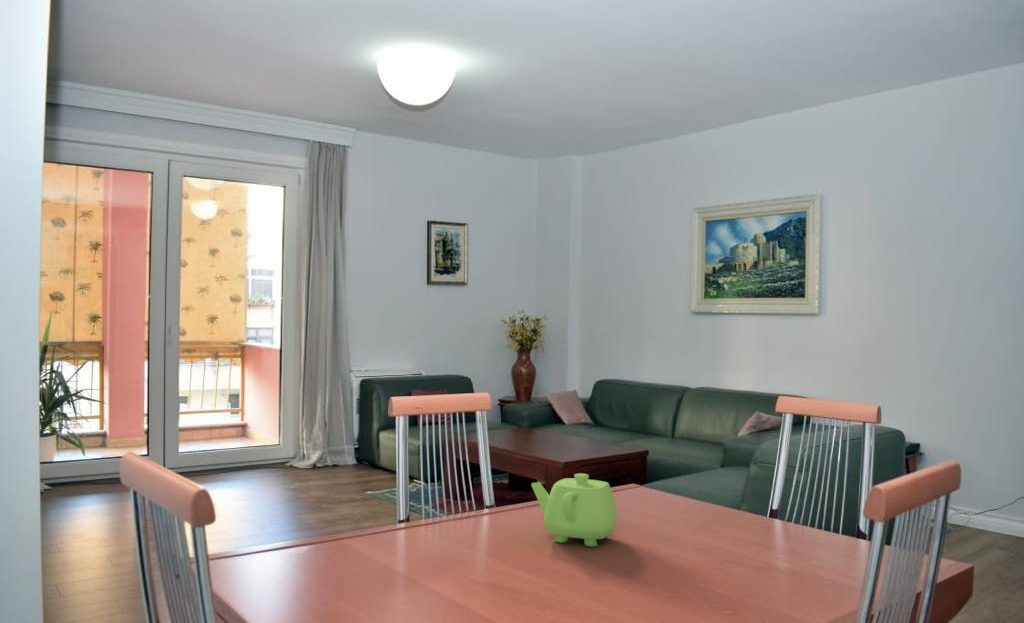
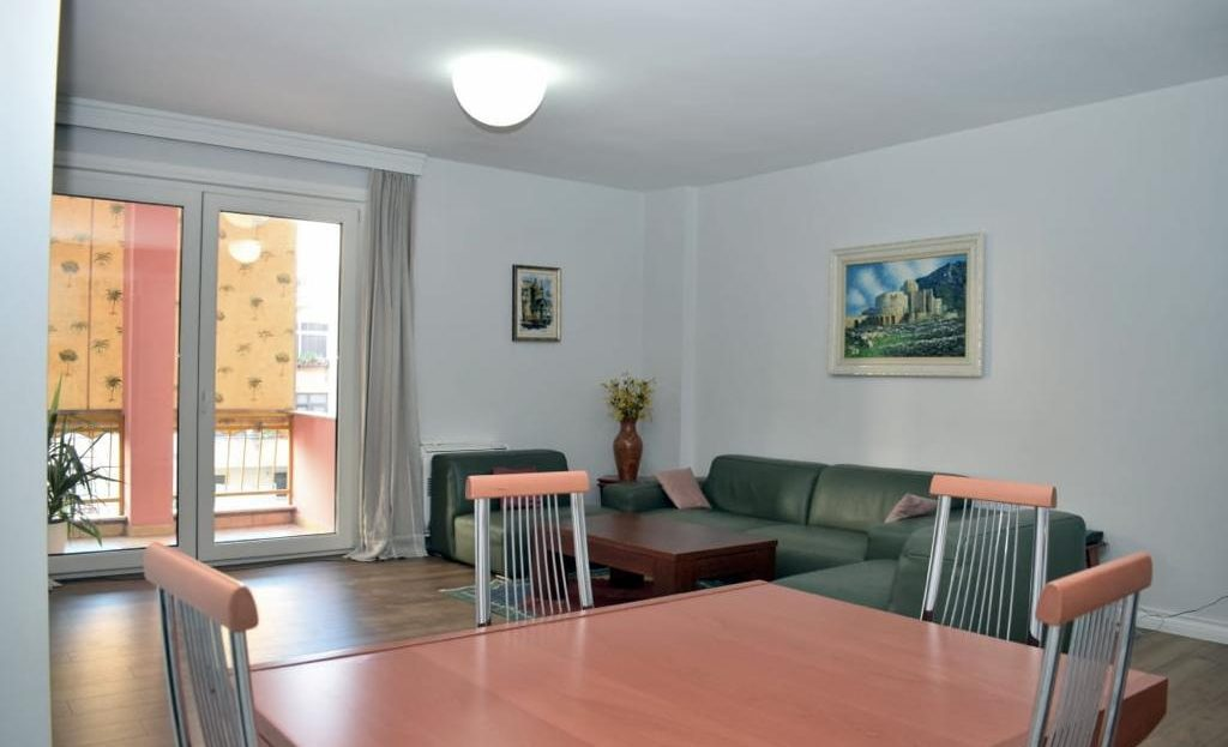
- teapot [530,472,618,548]
